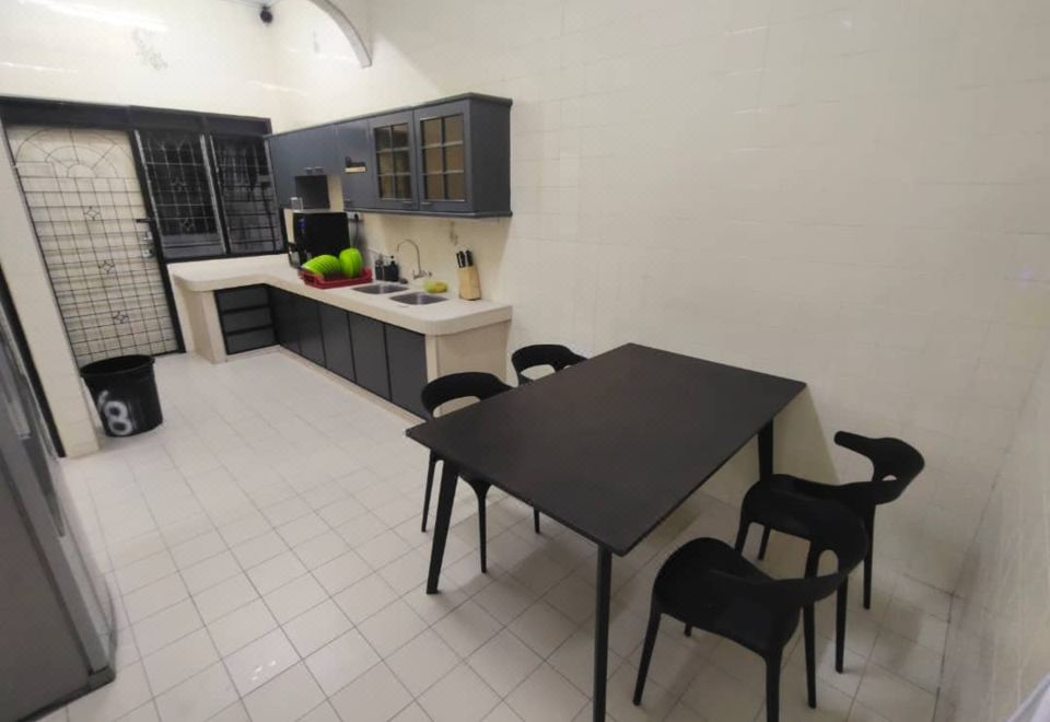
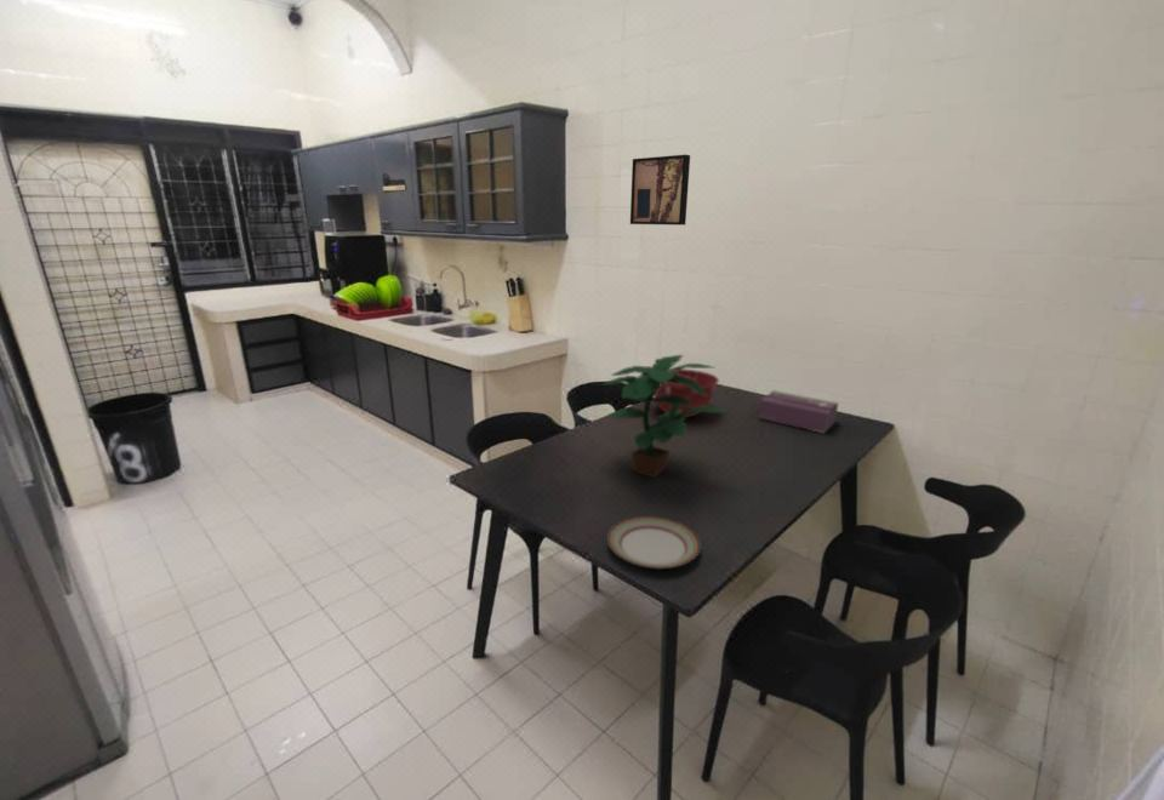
+ plate [606,515,702,570]
+ mixing bowl [654,368,720,419]
+ tissue box [757,389,839,434]
+ wall art [629,154,691,227]
+ potted plant [601,354,730,479]
